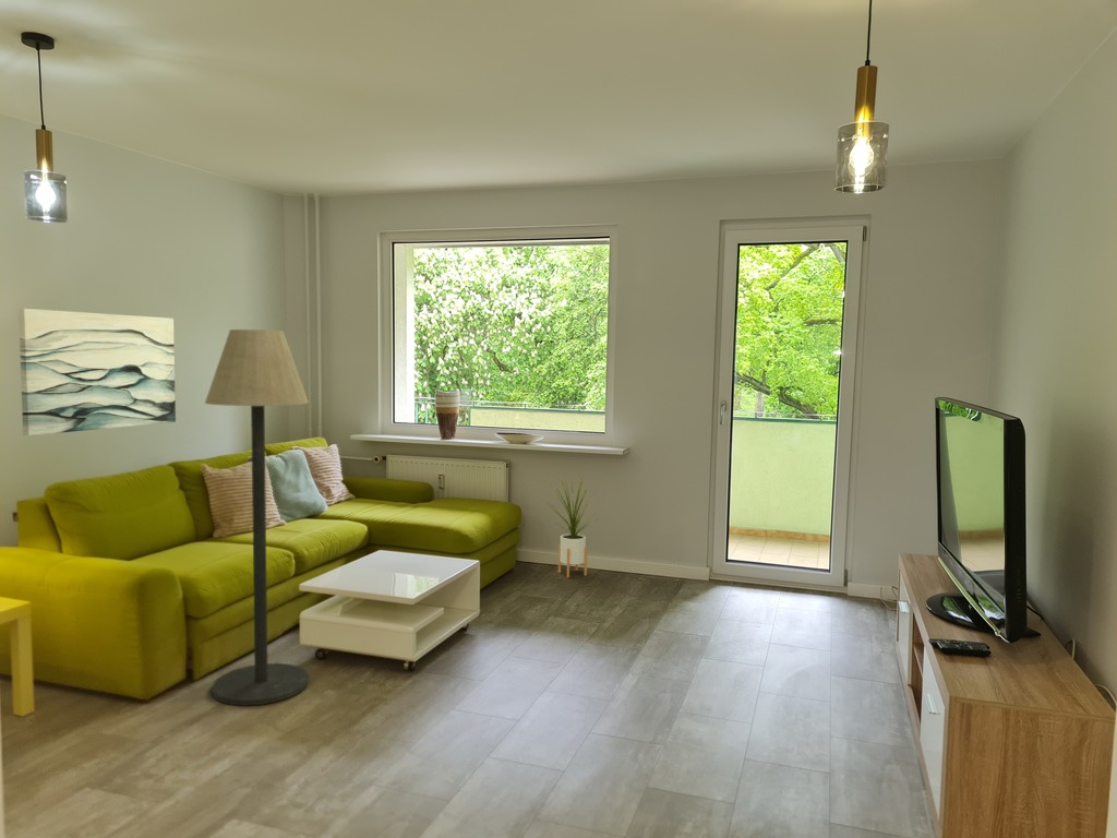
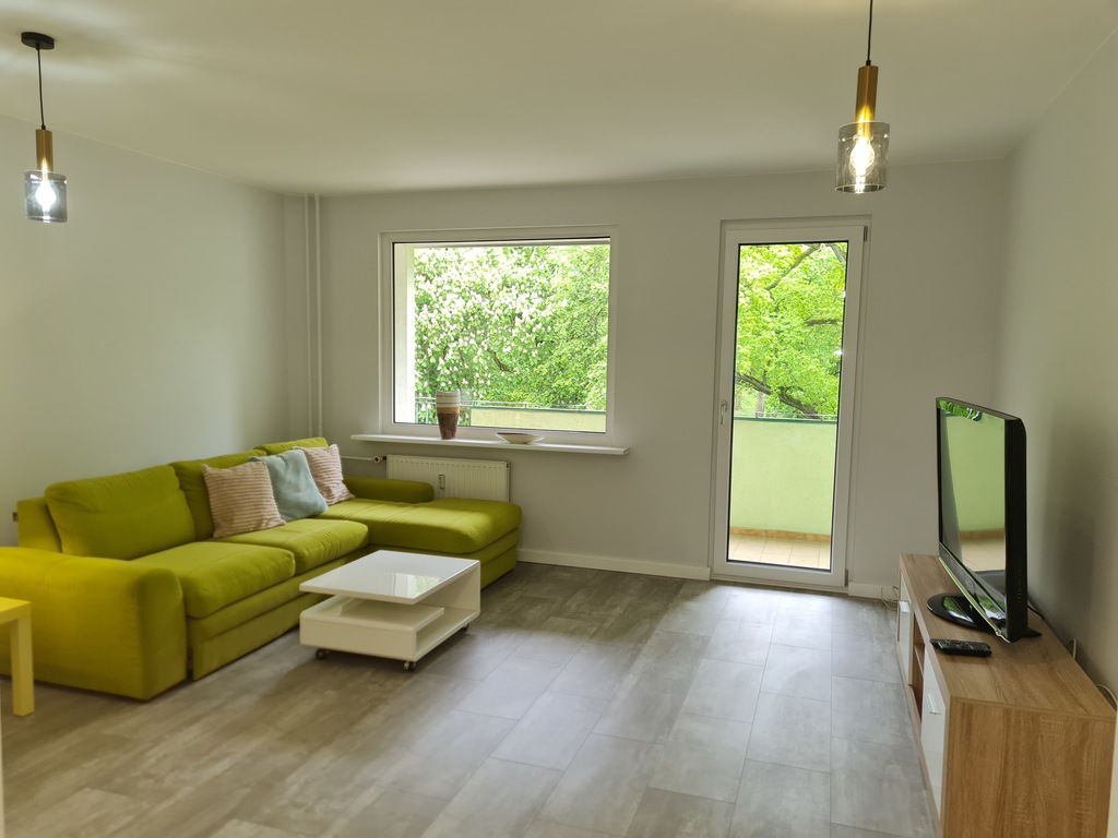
- wall art [17,308,177,436]
- floor lamp [204,328,310,707]
- house plant [547,475,601,578]
